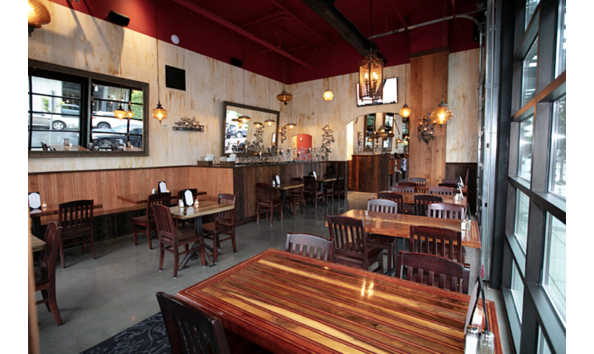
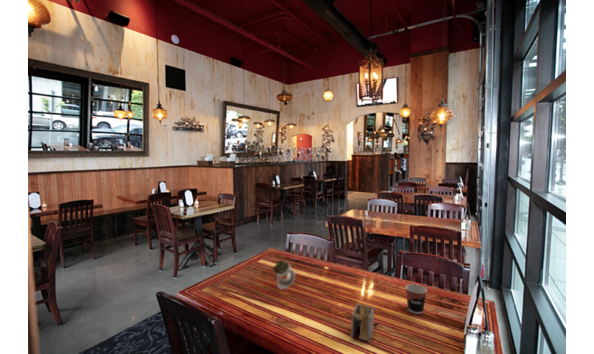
+ cup [404,283,428,315]
+ succulent plant [272,258,297,290]
+ napkin holder [350,303,375,342]
